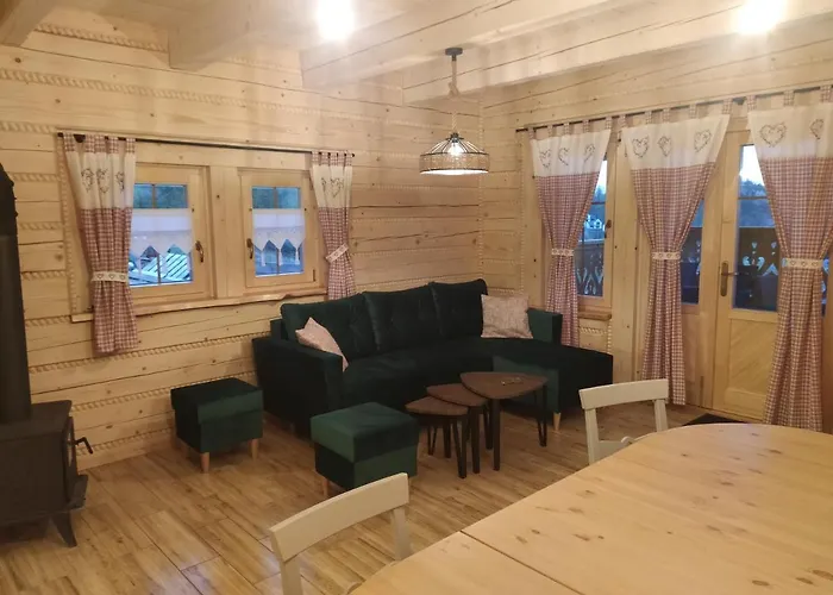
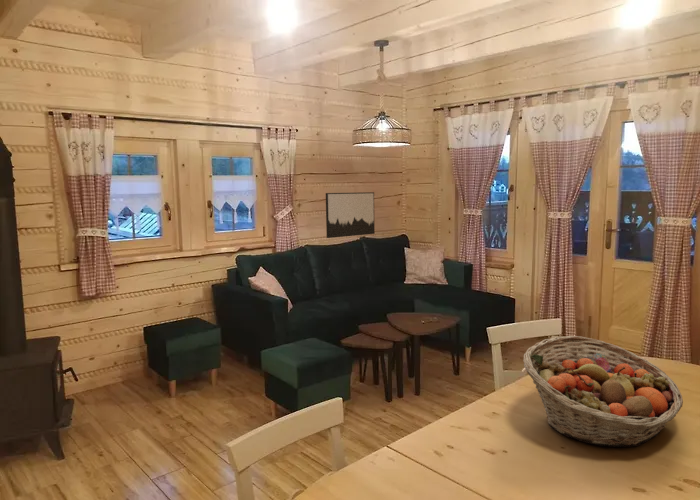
+ wall art [325,191,376,239]
+ fruit basket [522,335,684,448]
